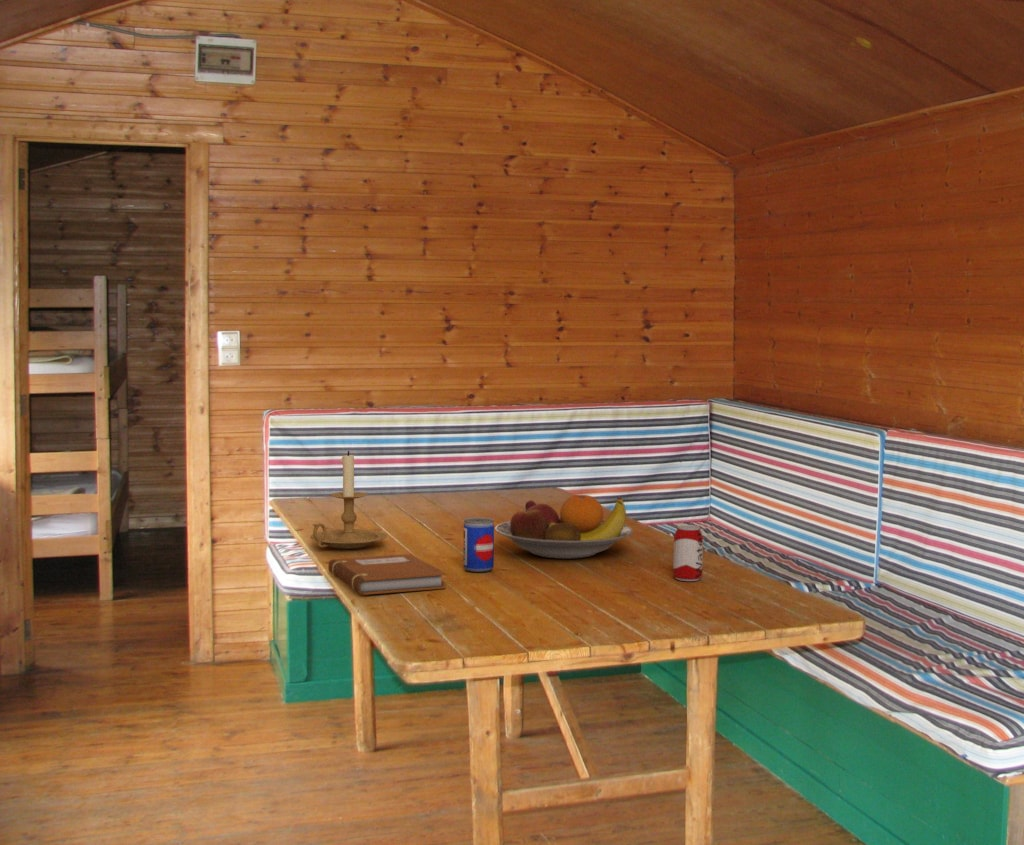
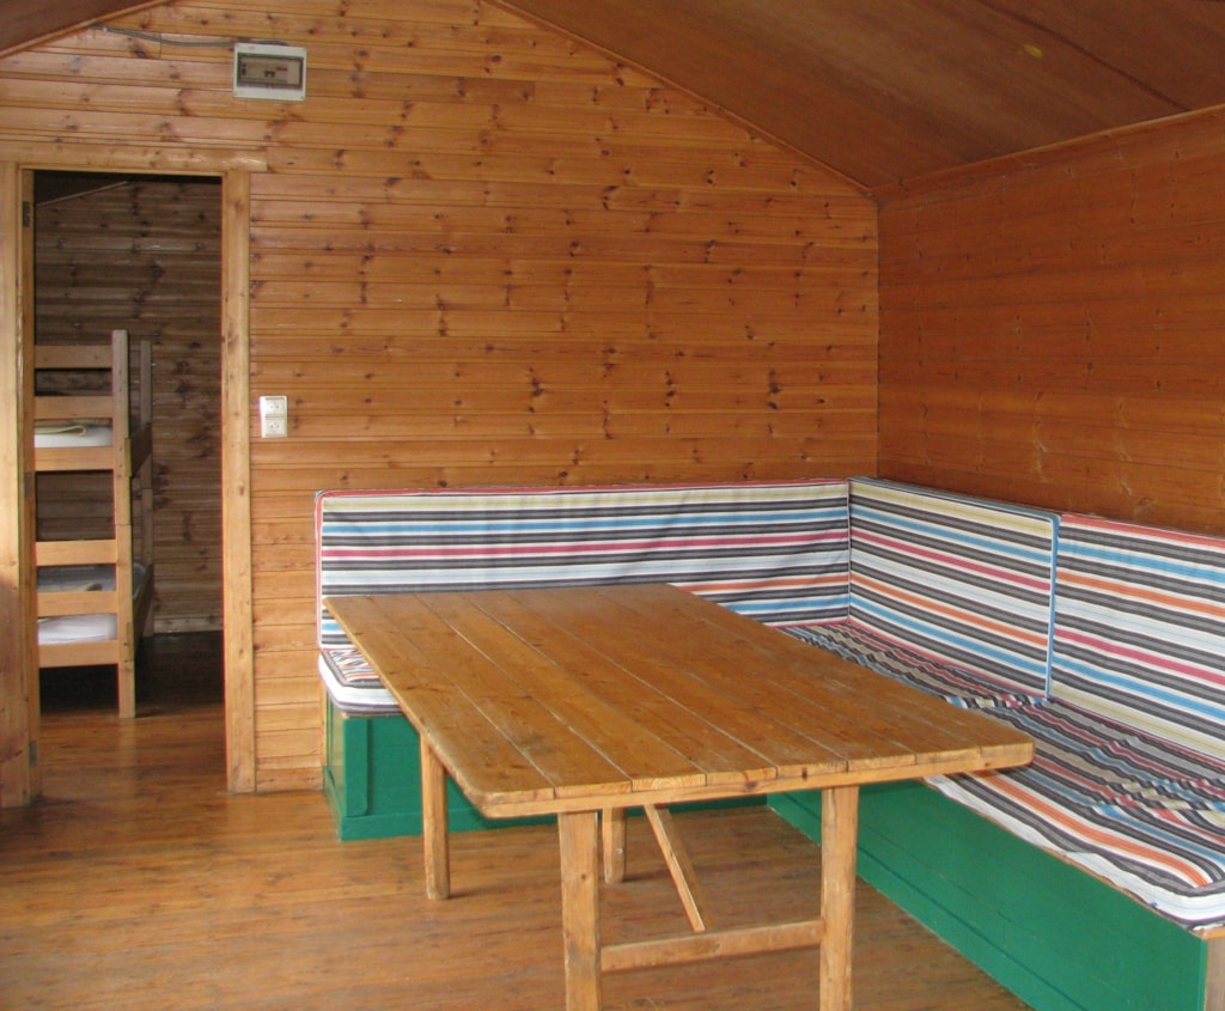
- candle holder [309,450,388,550]
- beer can [462,516,495,573]
- fruit bowl [494,494,634,560]
- notebook [327,553,447,596]
- beverage can [672,524,704,582]
